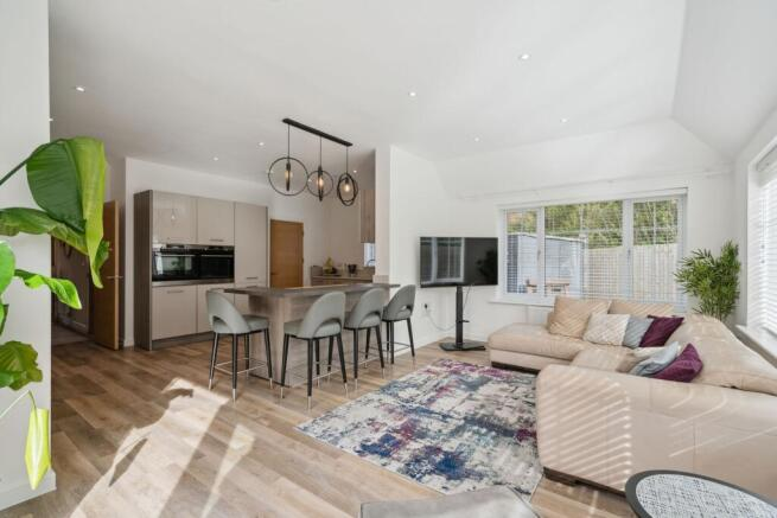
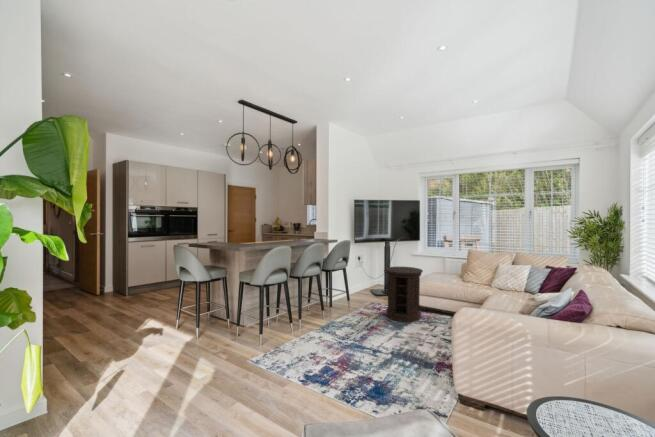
+ side table [385,266,424,323]
